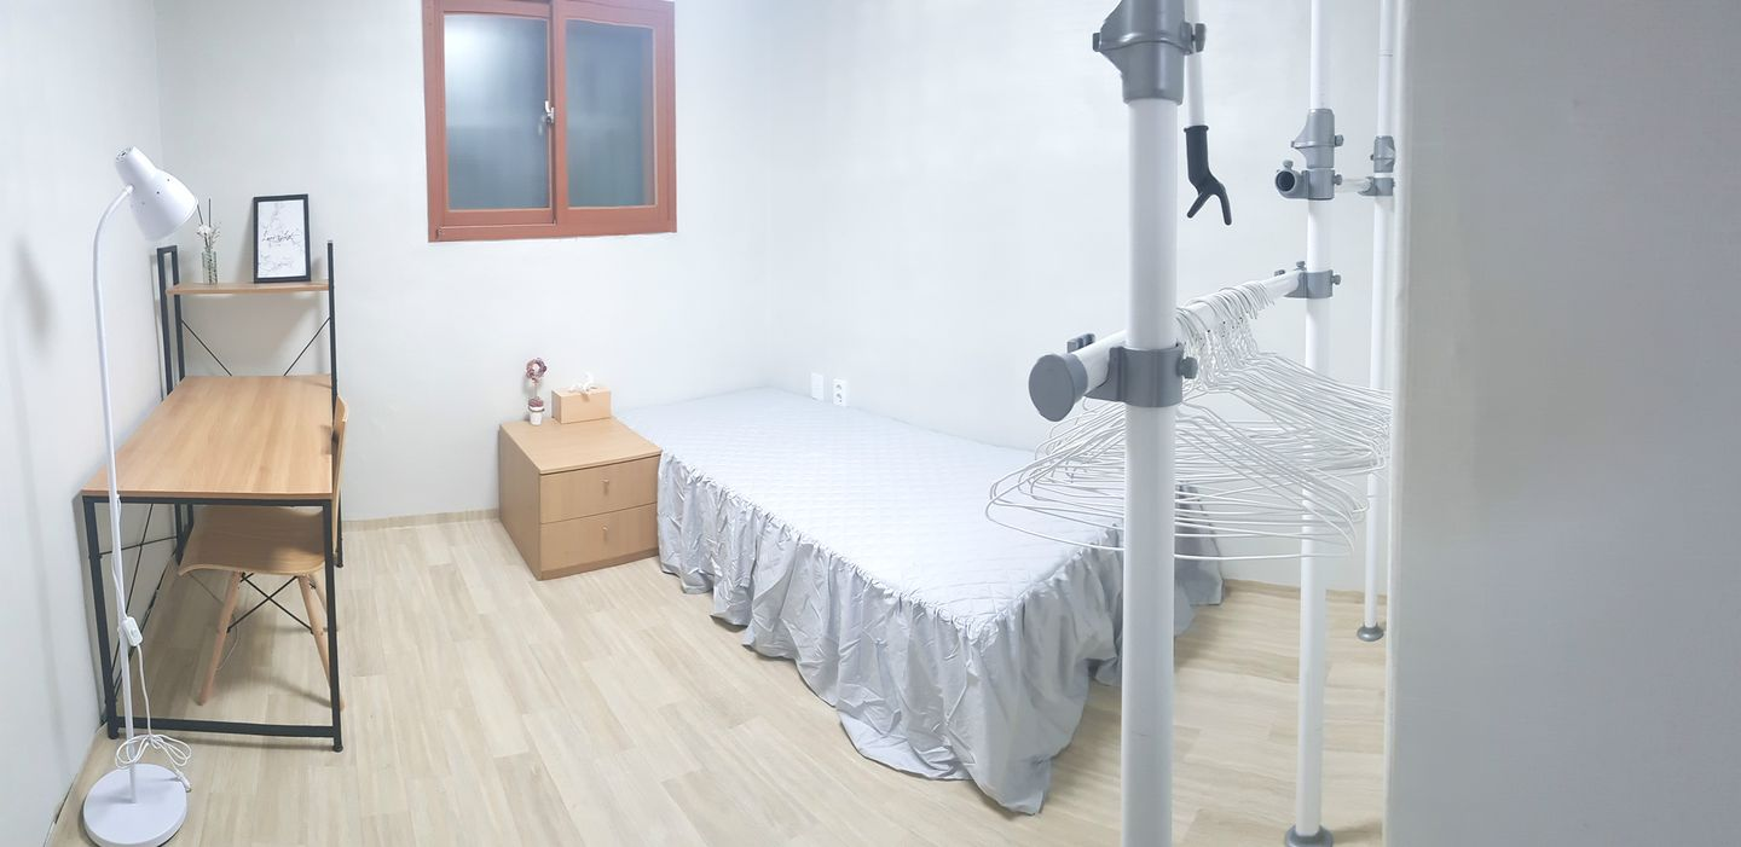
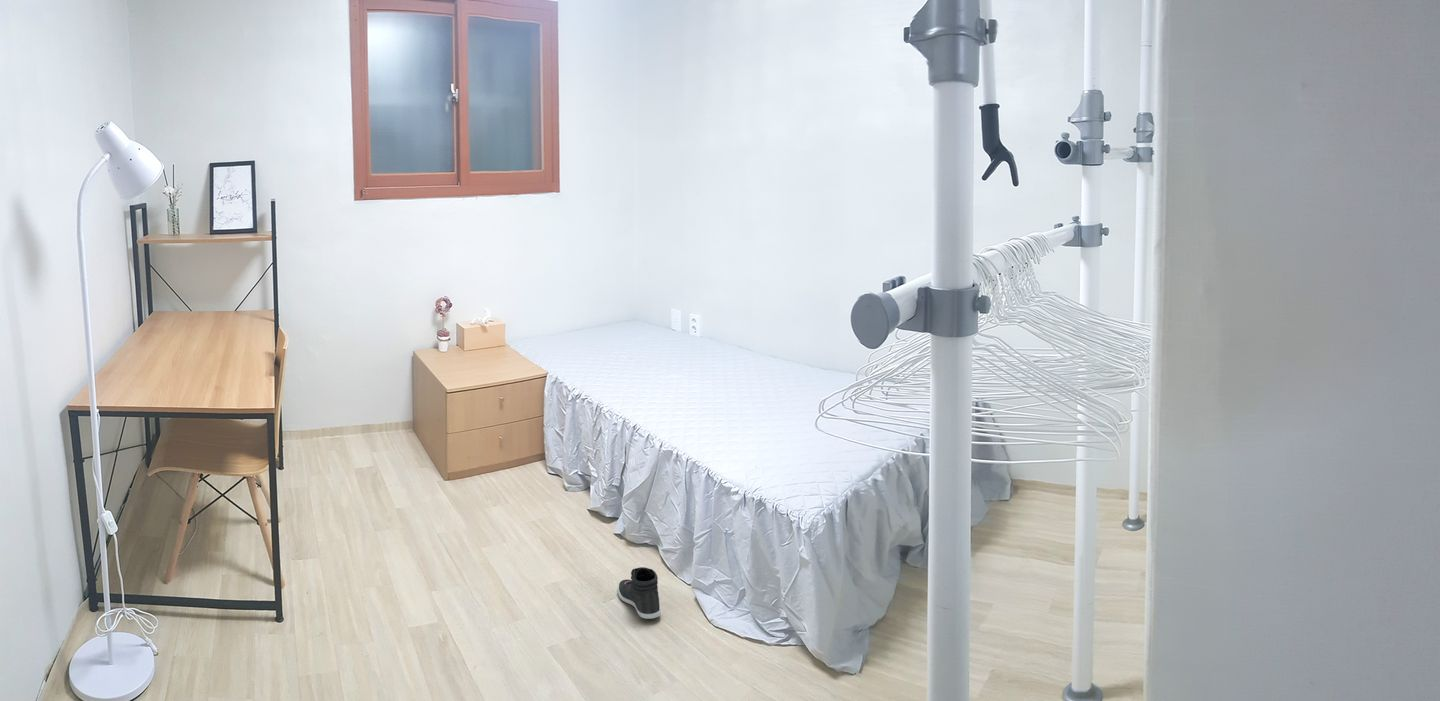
+ sneaker [617,566,662,620]
